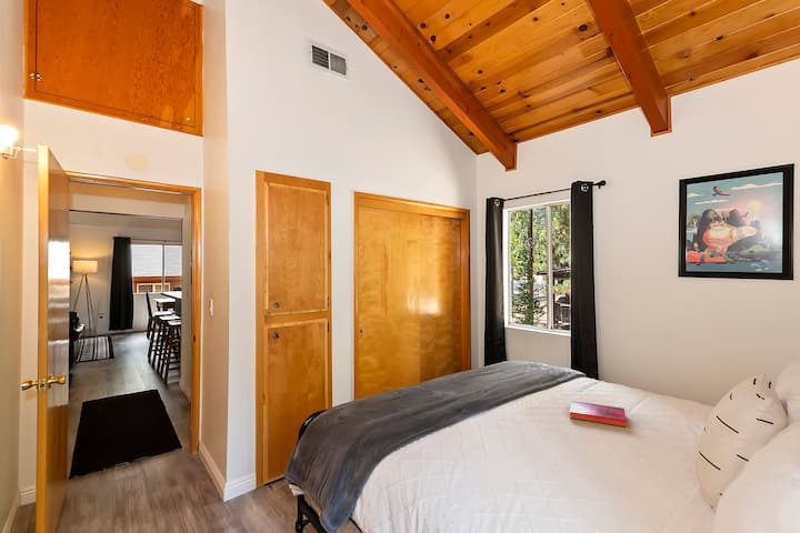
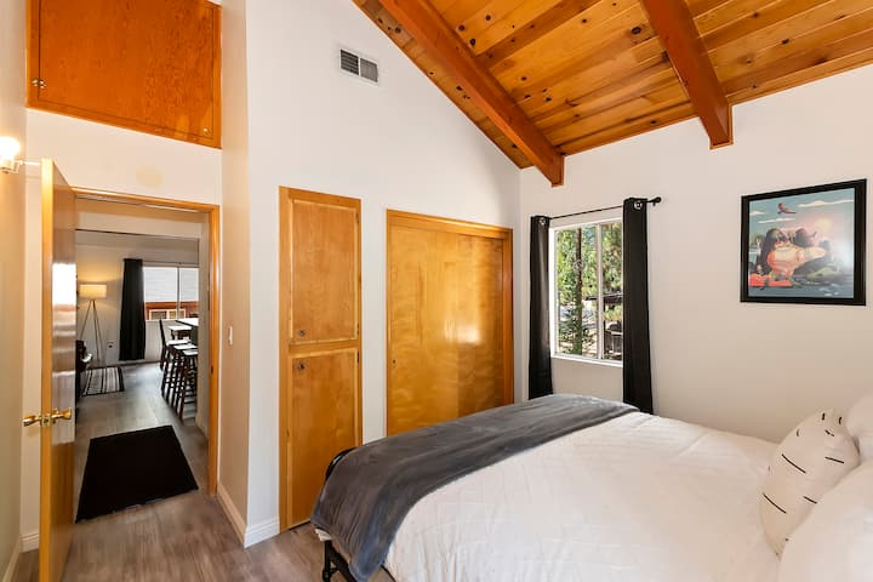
- hardback book [569,400,628,428]
